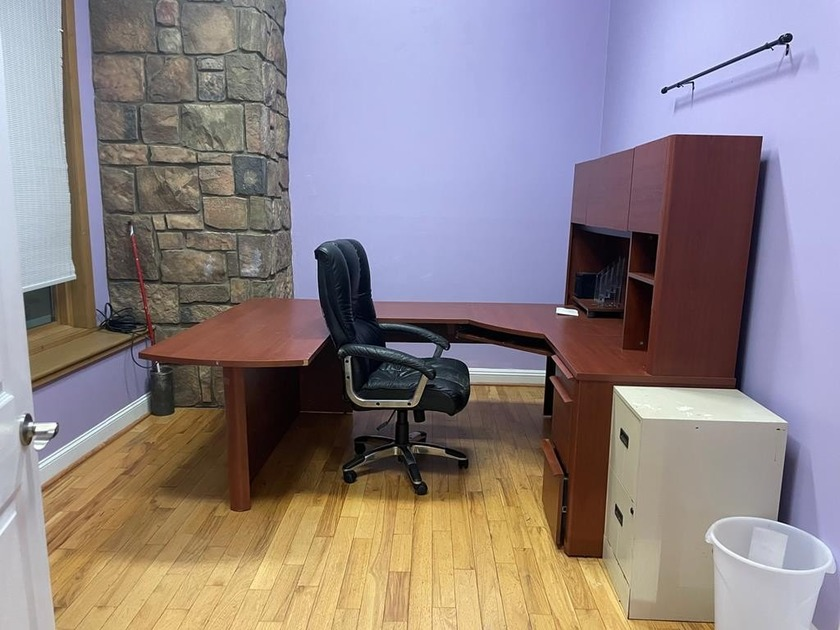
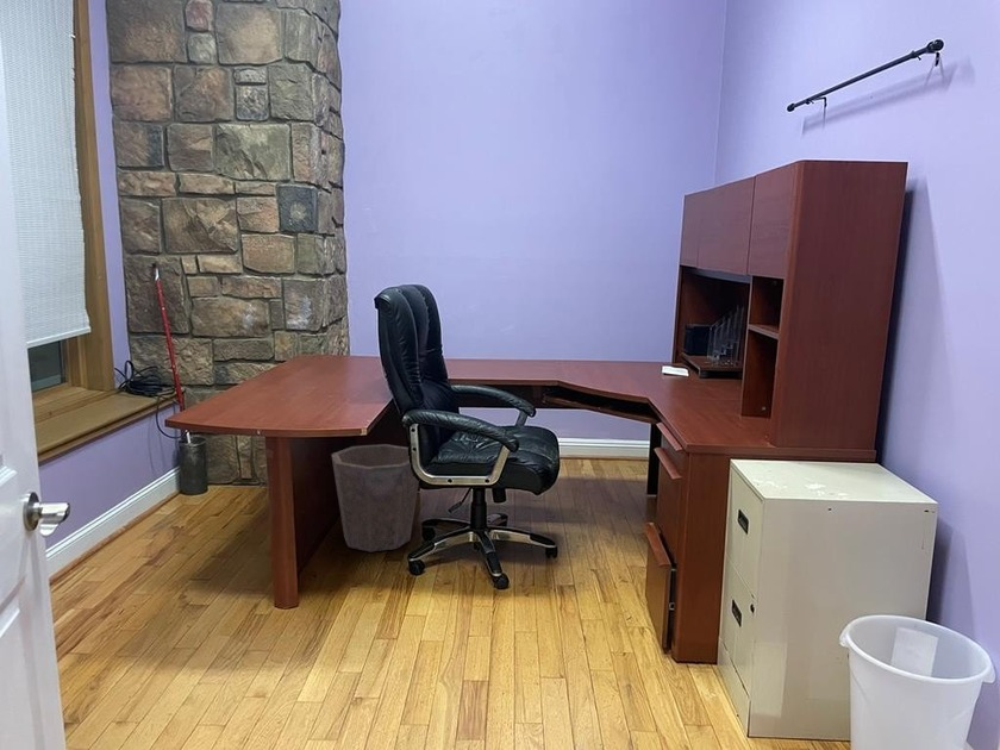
+ waste bin [330,443,420,552]
